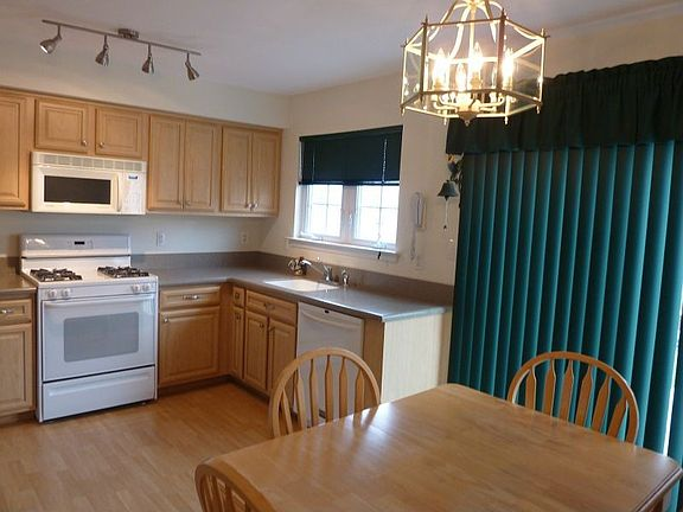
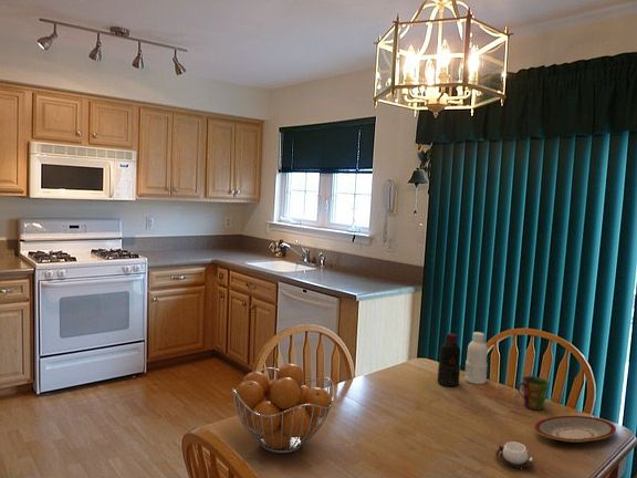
+ cup [494,440,536,468]
+ cup [516,375,551,412]
+ bottle [437,331,489,387]
+ plate [533,415,617,444]
+ fruit basket [231,363,335,455]
